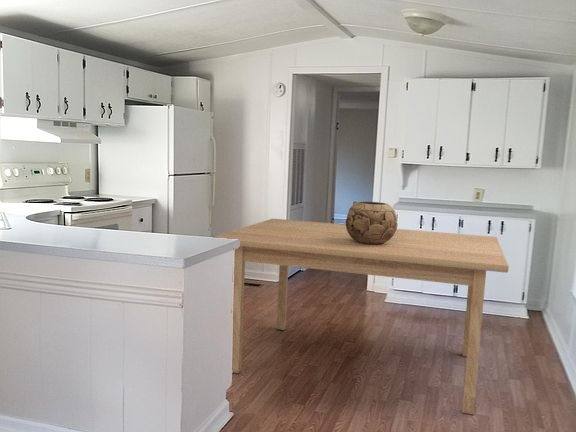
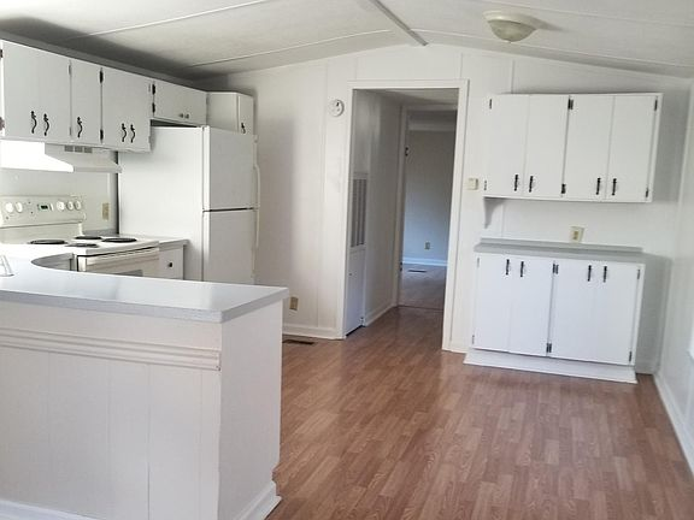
- decorative bowl [344,201,399,245]
- table [212,218,510,416]
